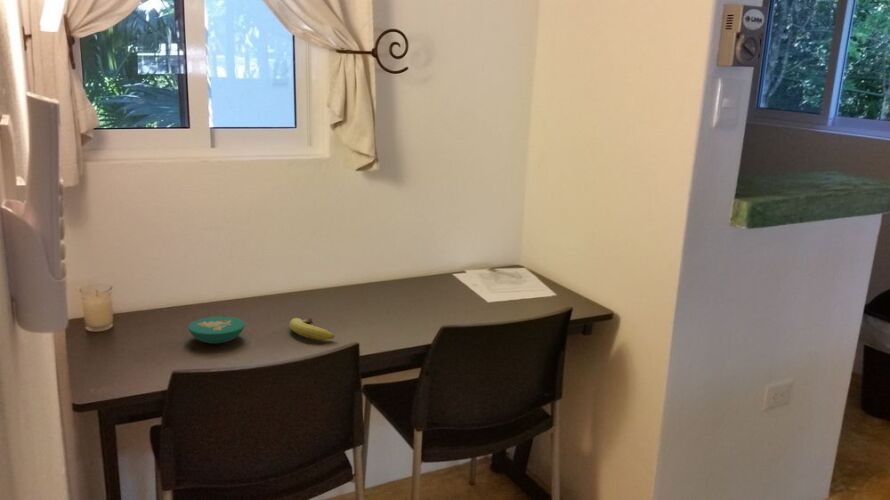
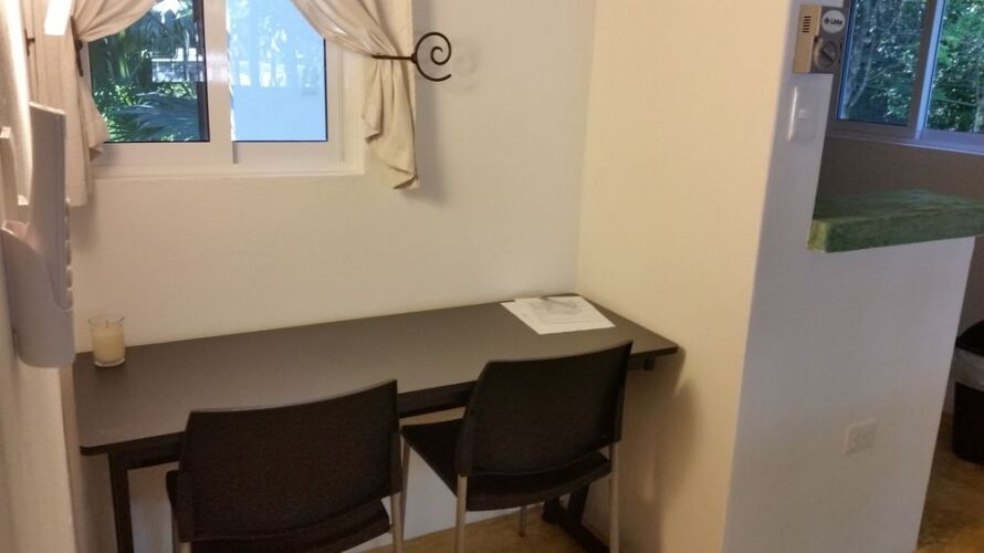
- bowl [187,315,246,344]
- fruit [288,317,335,341]
